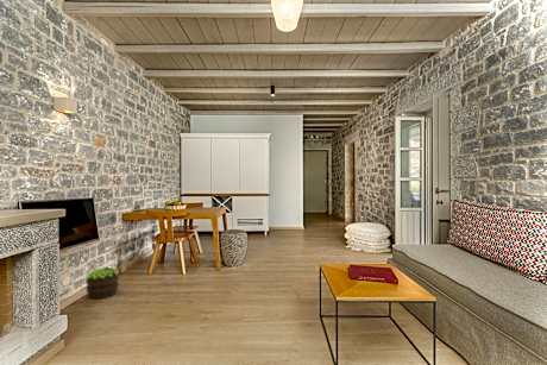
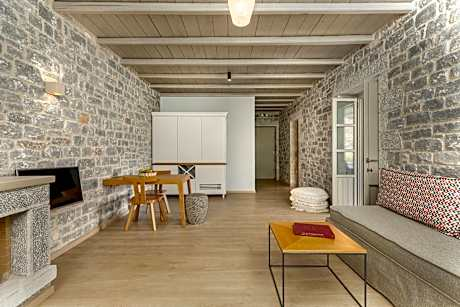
- potted plant [84,266,120,300]
